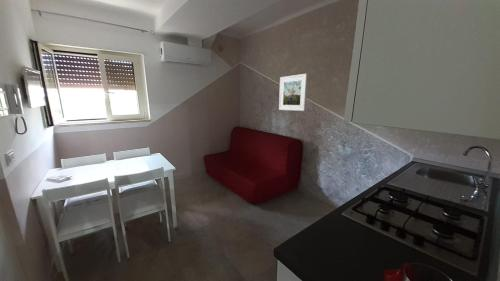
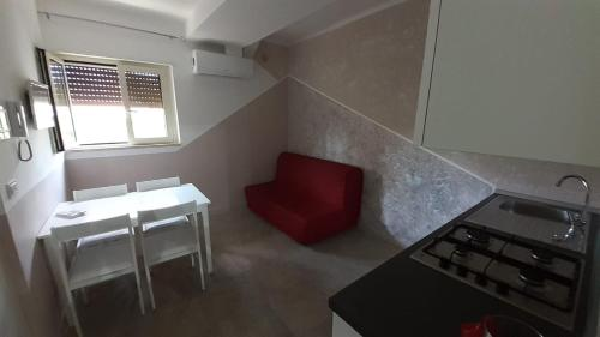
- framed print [278,73,308,112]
